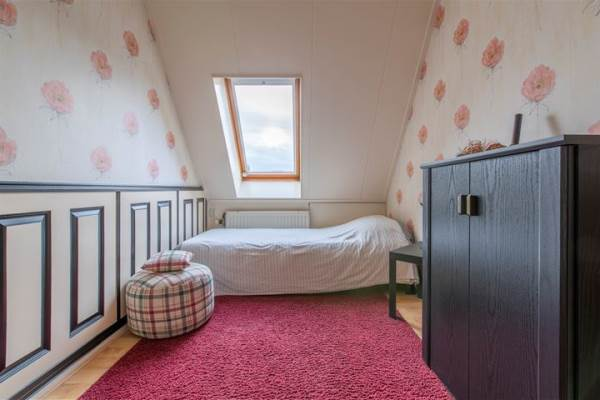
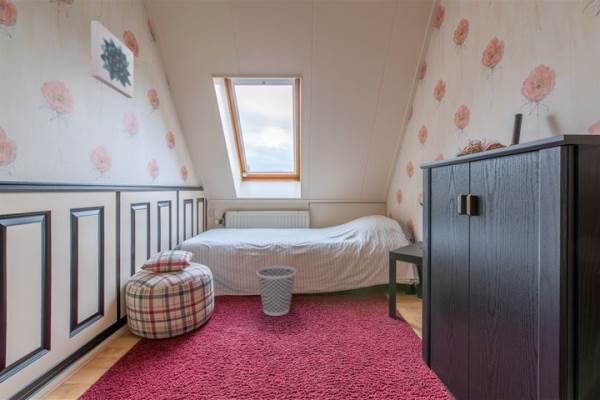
+ wastebasket [255,265,297,317]
+ wall art [90,20,135,99]
